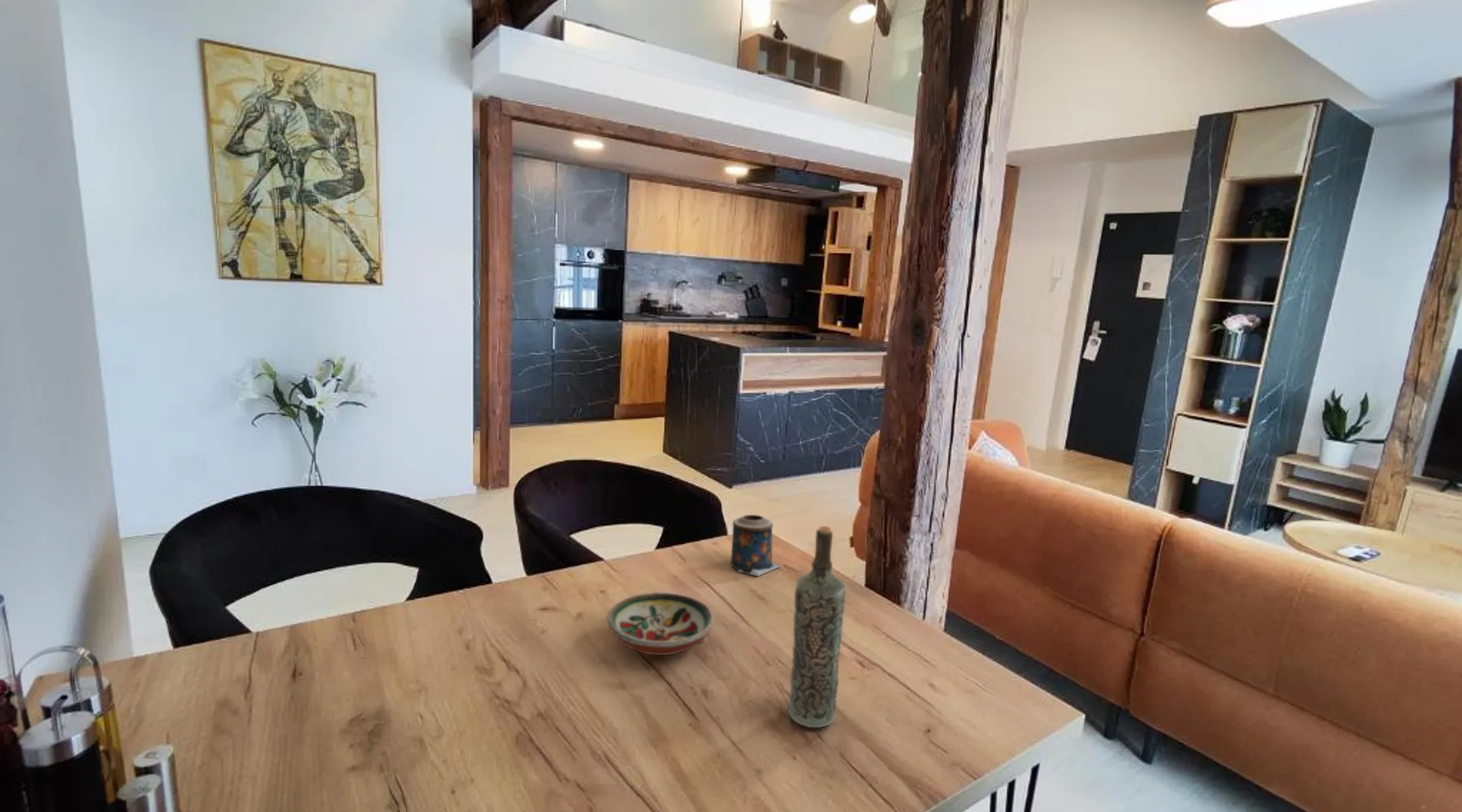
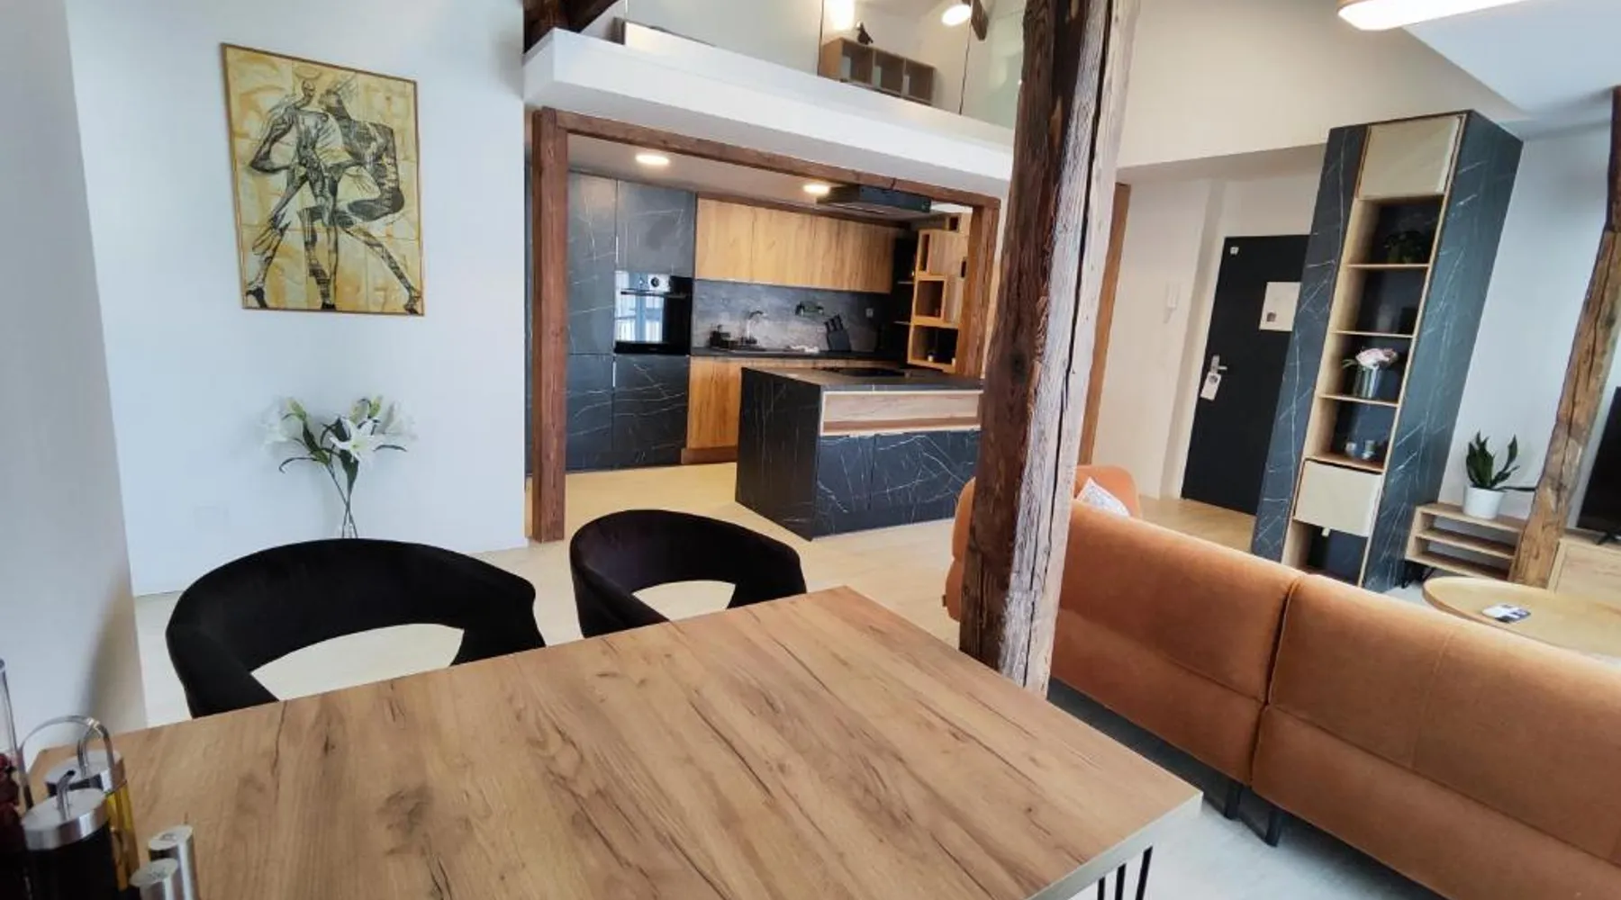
- bottle [788,525,846,728]
- candle [730,514,782,577]
- decorative bowl [606,591,715,656]
